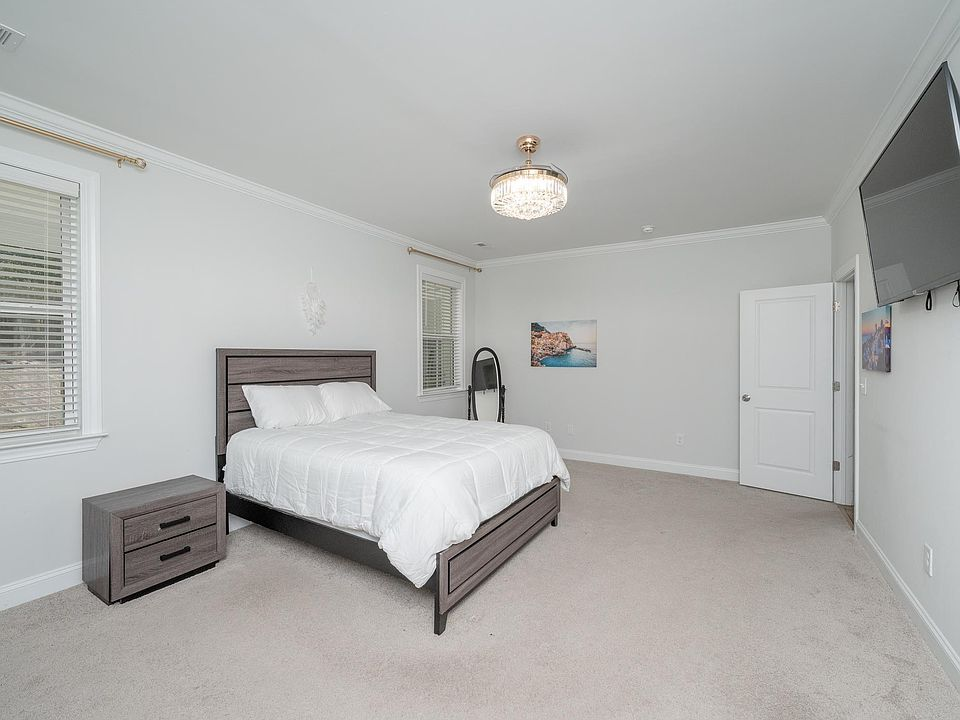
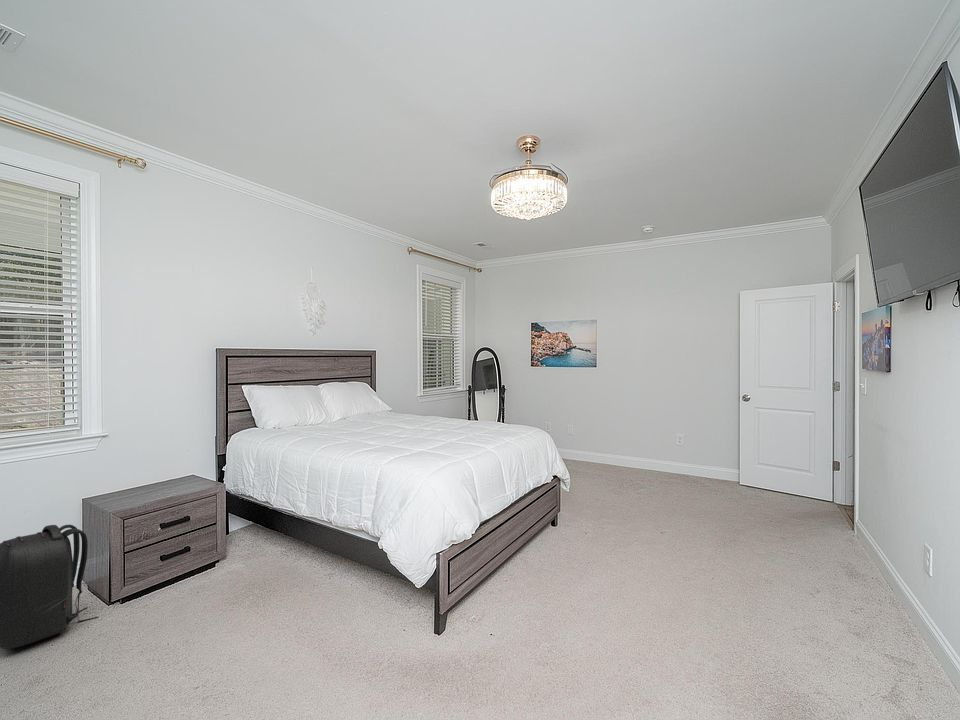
+ backpack [0,524,99,650]
